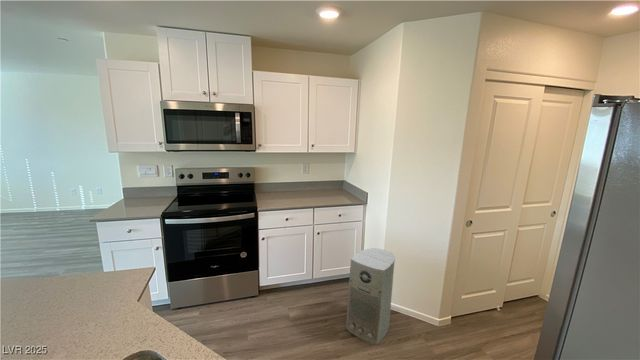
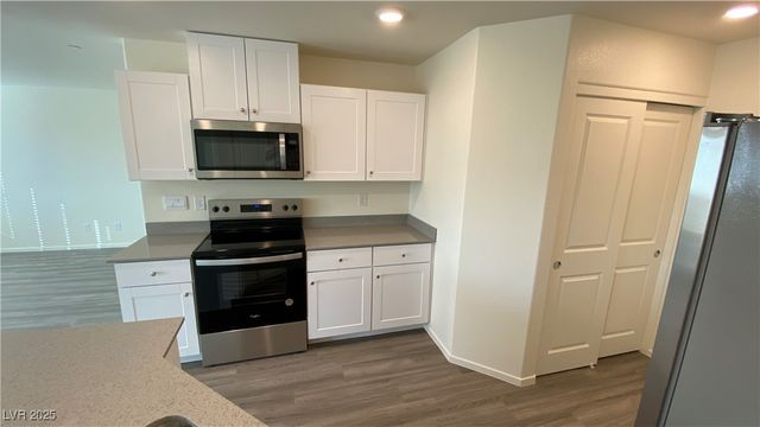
- air purifier [345,247,396,346]
